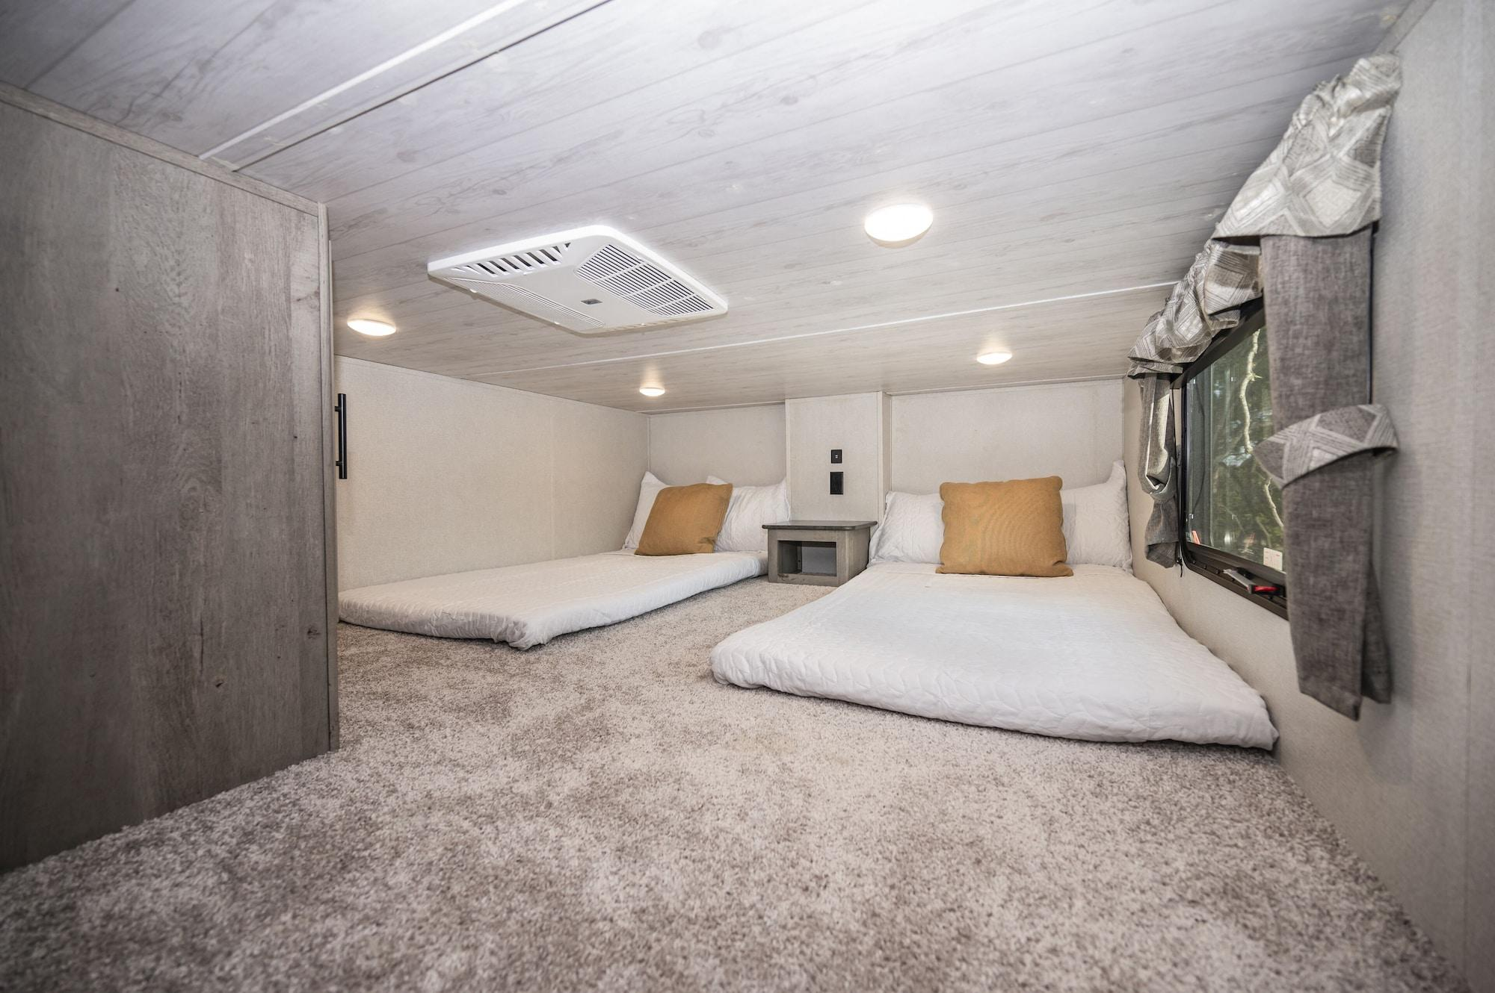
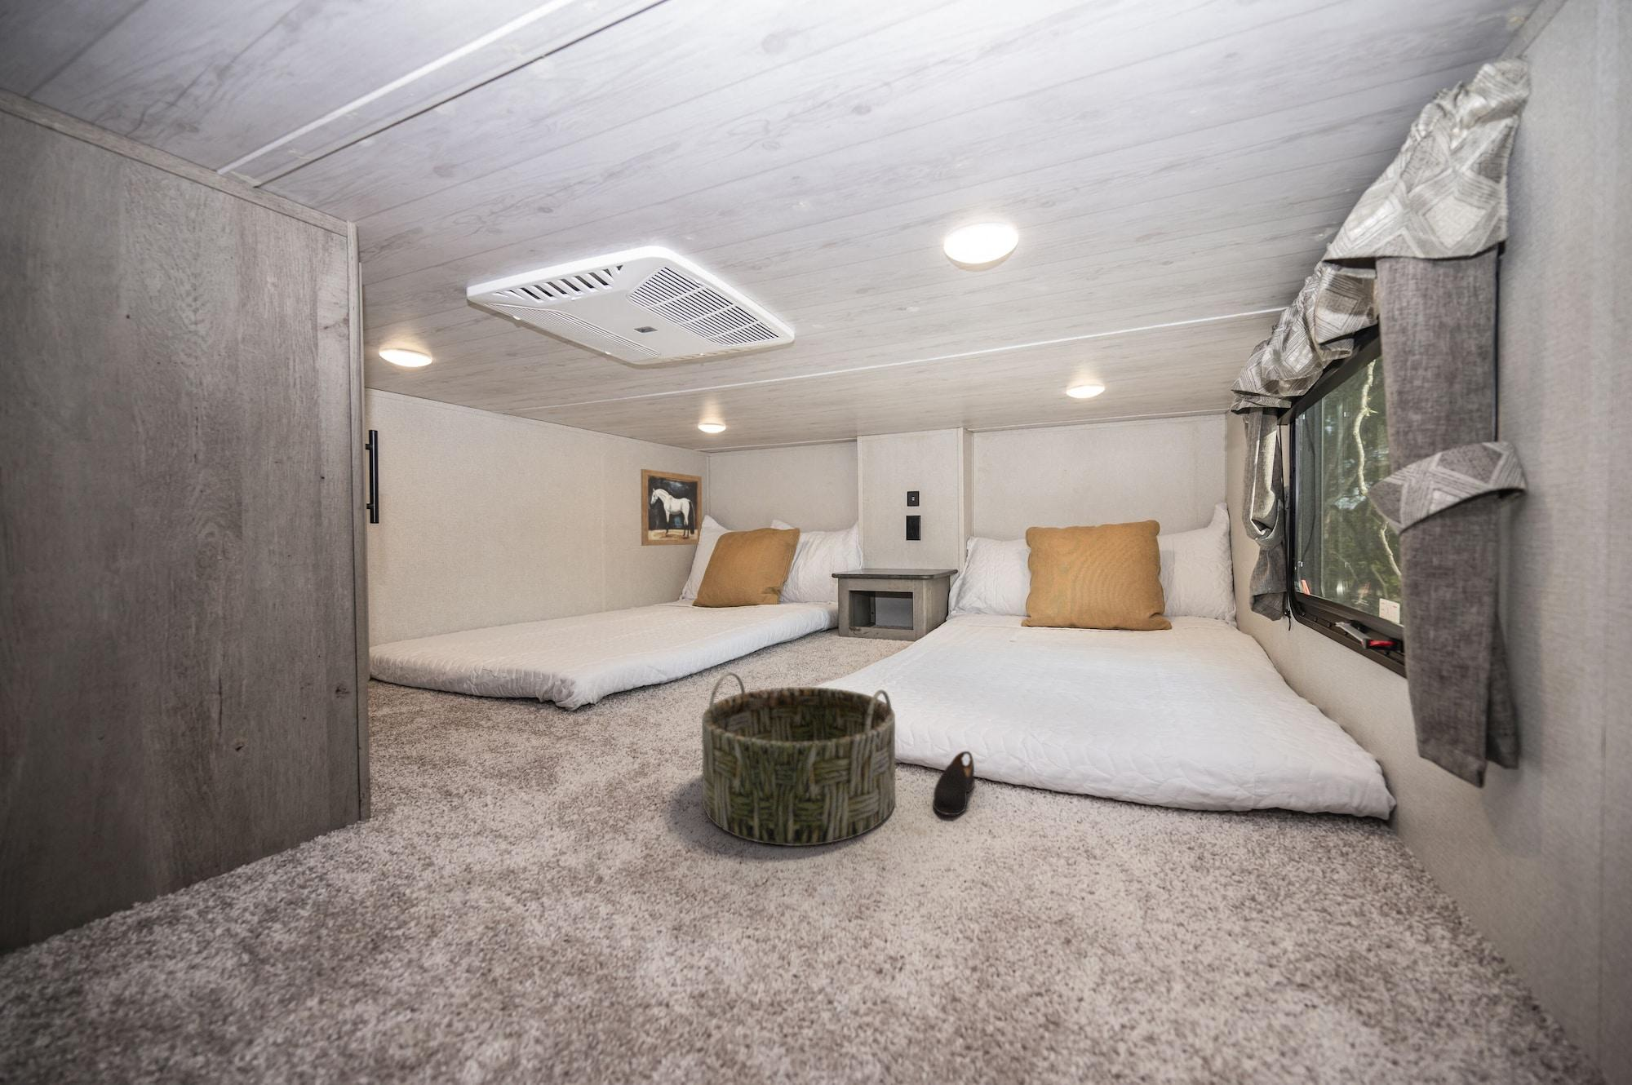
+ shoe [932,751,975,816]
+ basket [701,671,896,846]
+ wall art [639,469,702,546]
